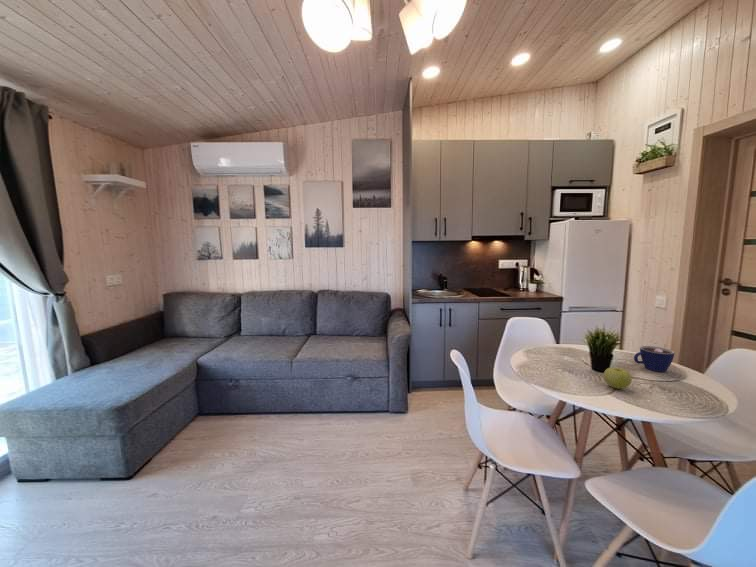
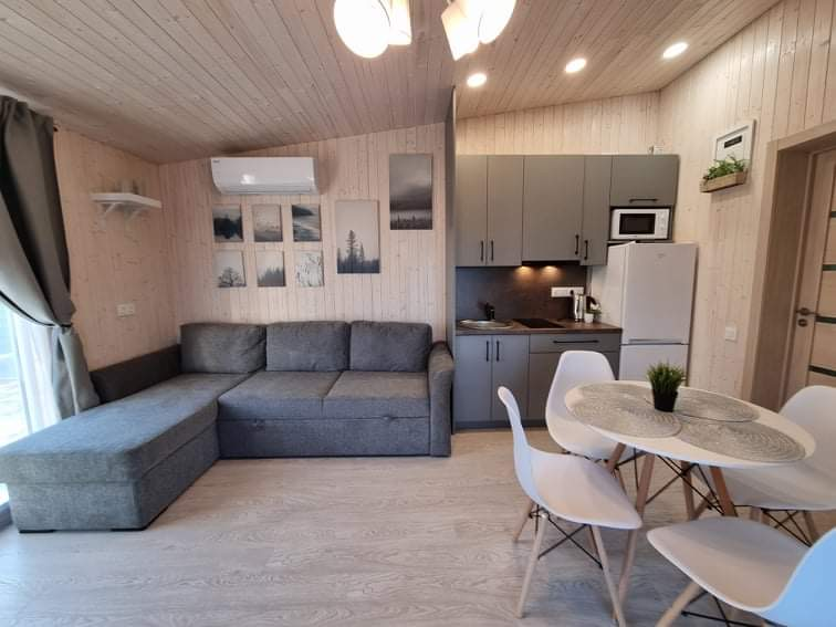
- cup [633,345,675,373]
- apple [603,367,633,390]
